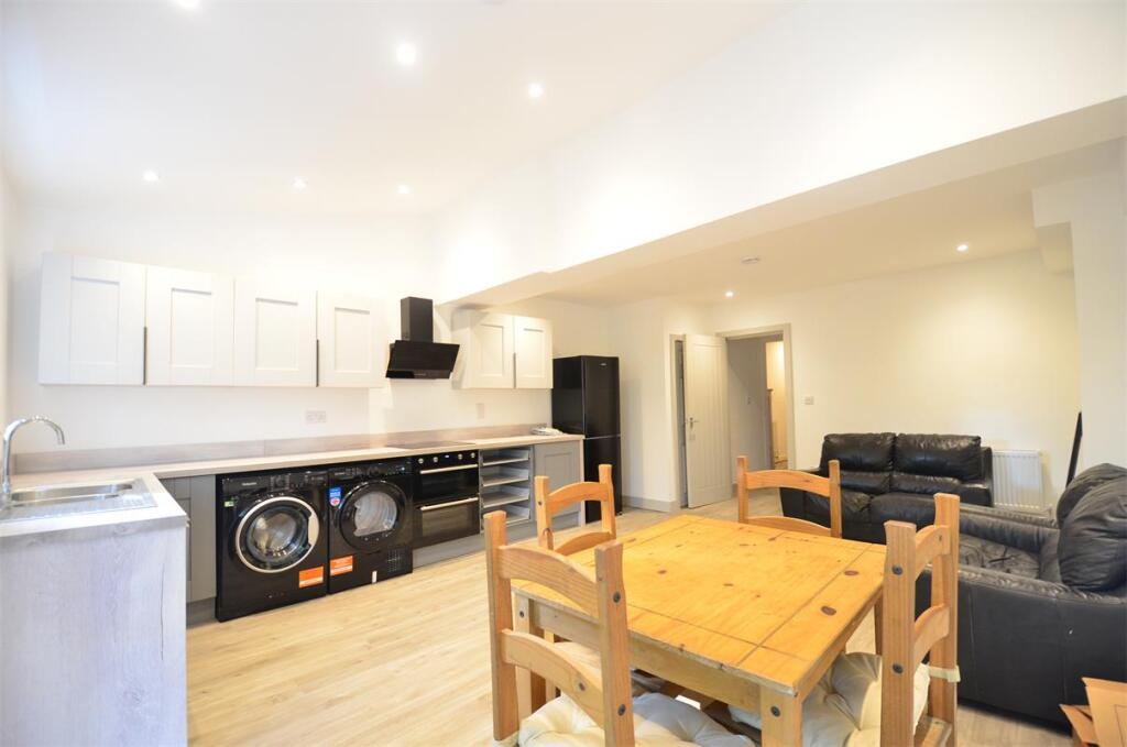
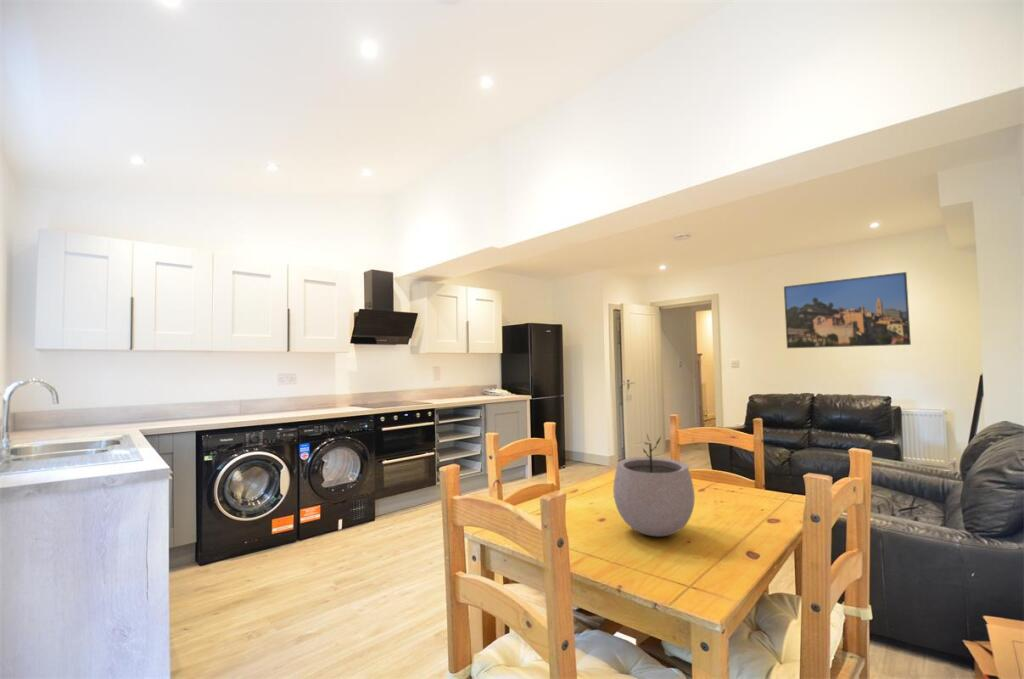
+ plant pot [612,433,696,537]
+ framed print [783,271,912,349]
